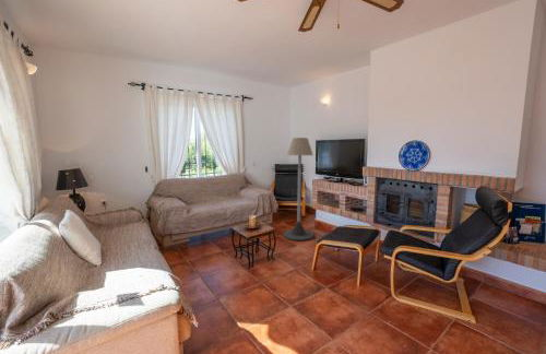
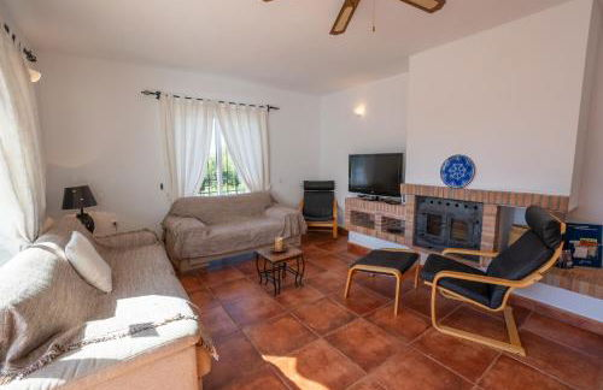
- floor lamp [283,137,314,241]
